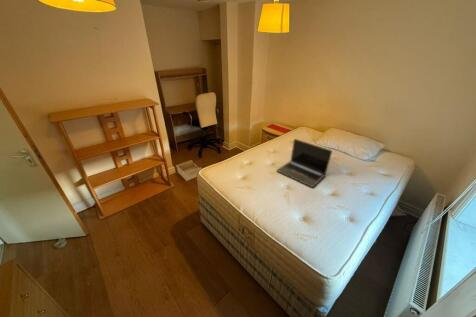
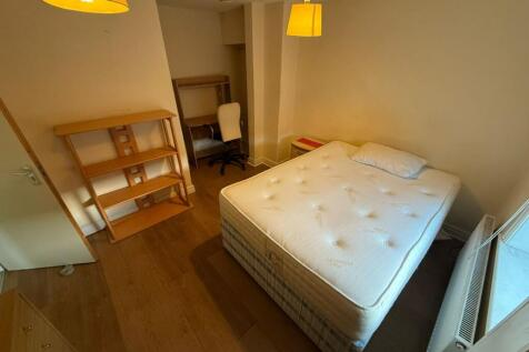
- laptop [276,138,333,188]
- storage bin [175,159,203,182]
